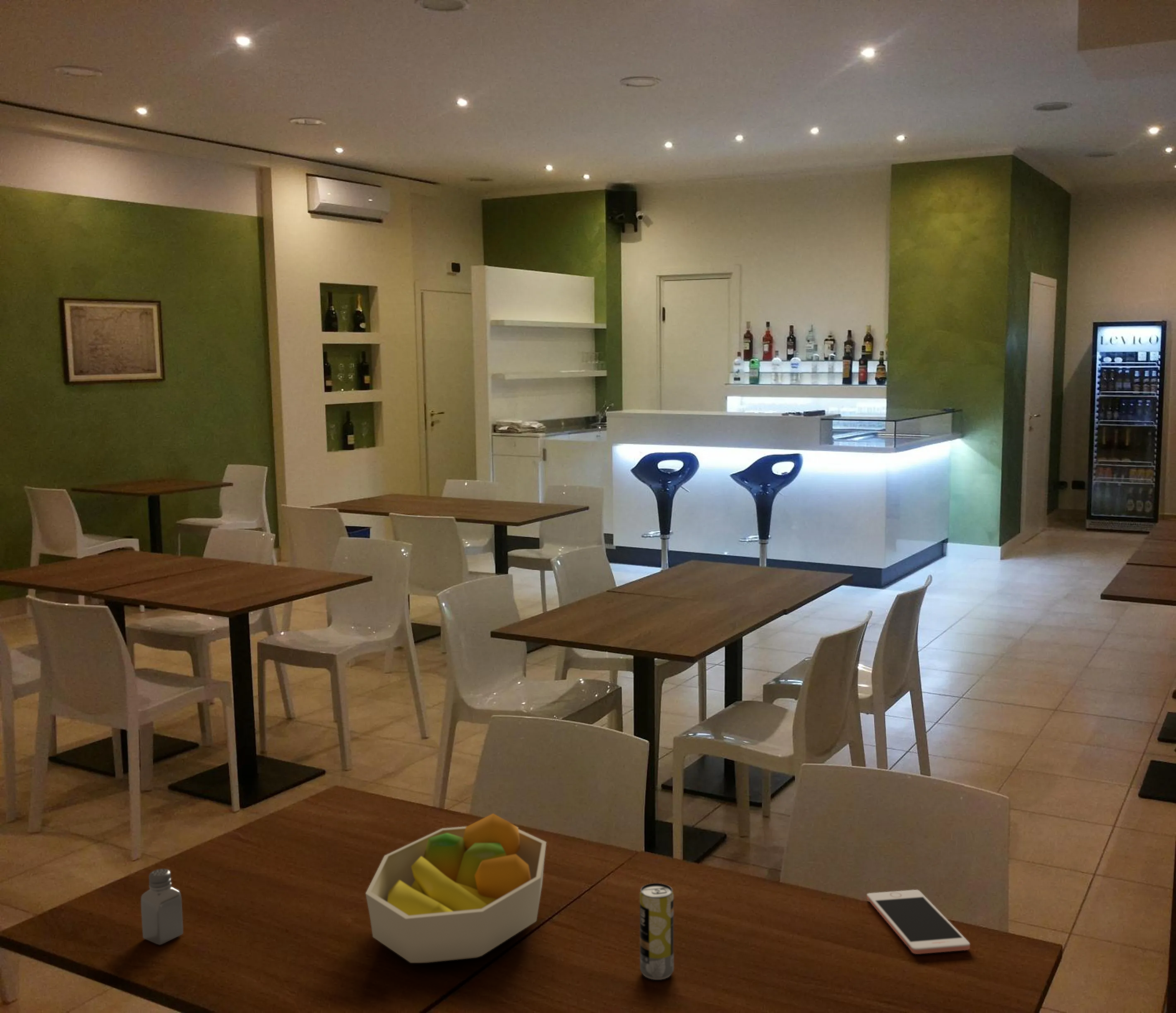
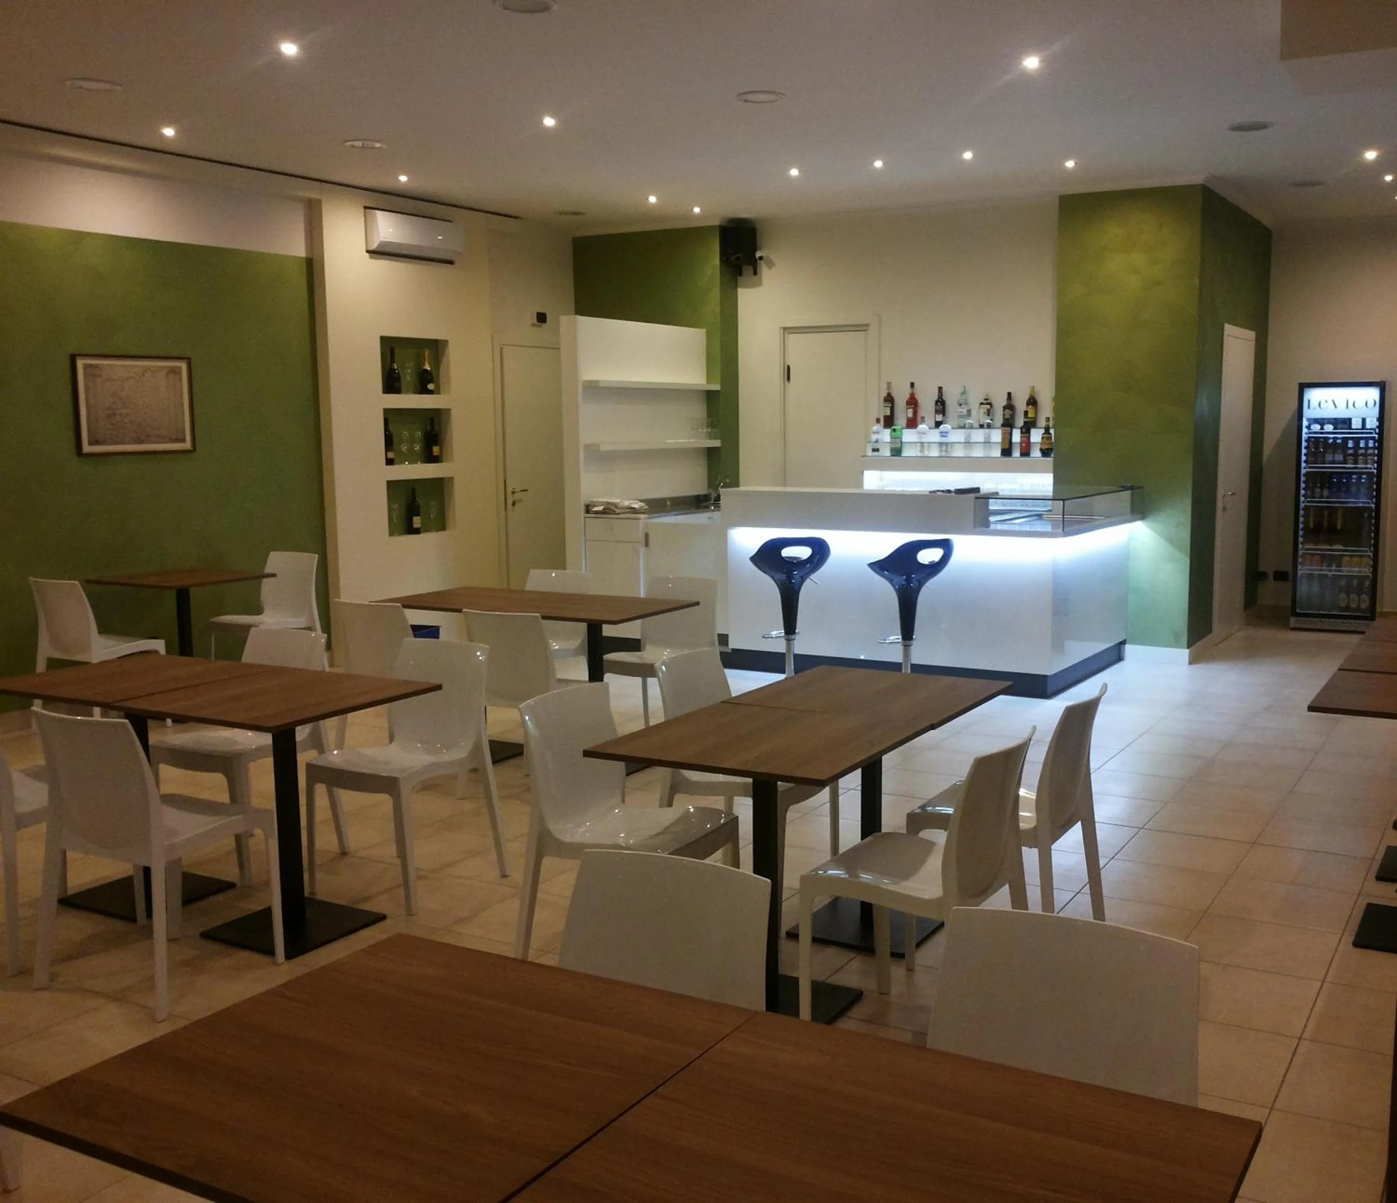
- cell phone [866,889,970,955]
- fruit bowl [365,813,547,963]
- saltshaker [141,868,183,945]
- beverage can [639,883,674,980]
